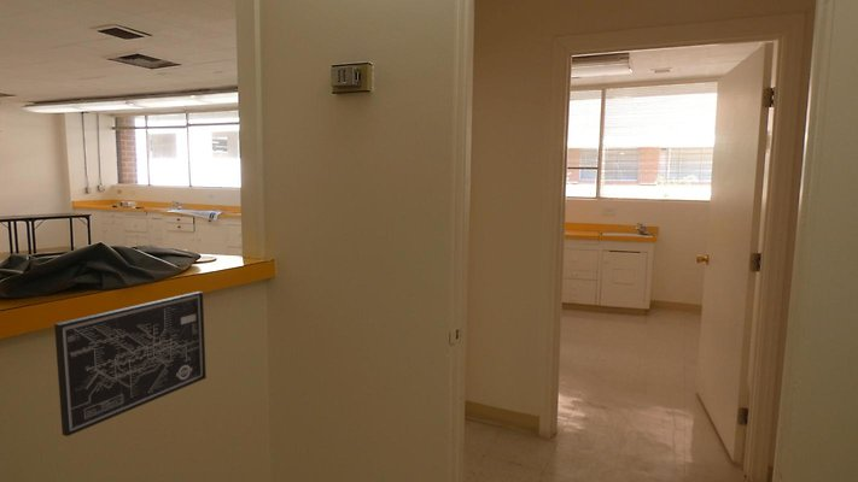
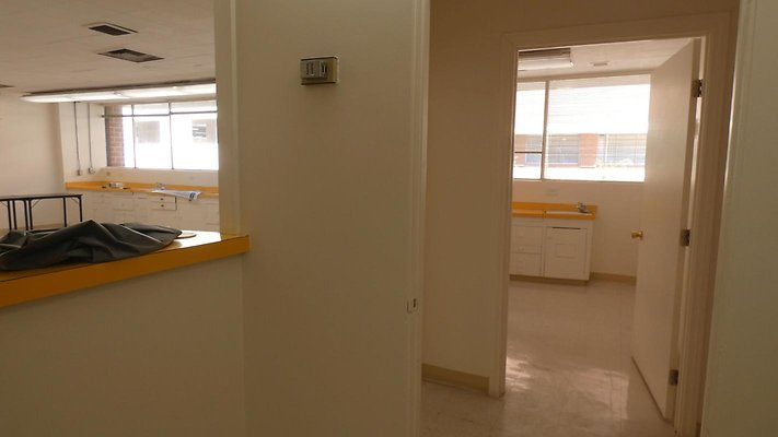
- wall art [53,290,208,437]
